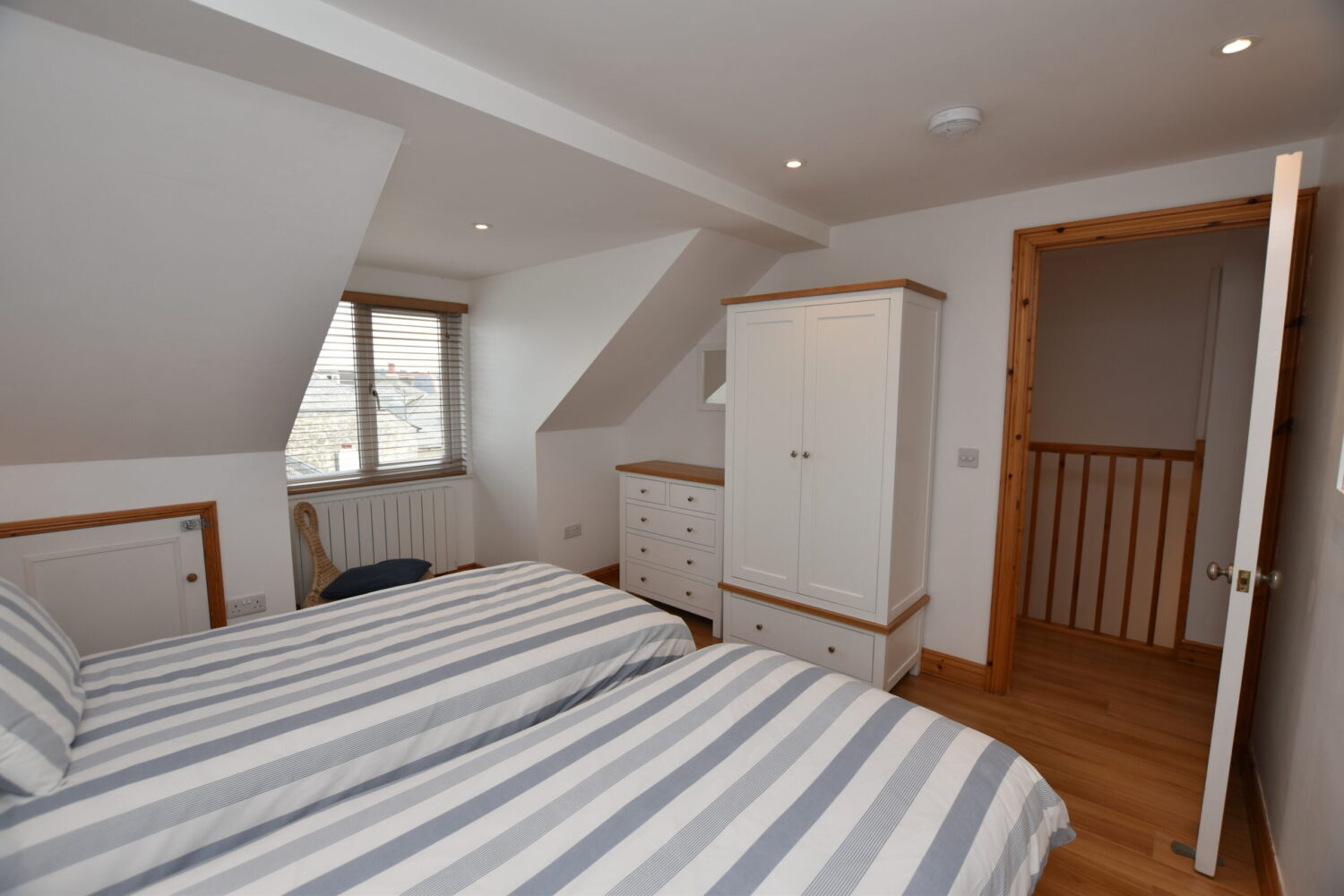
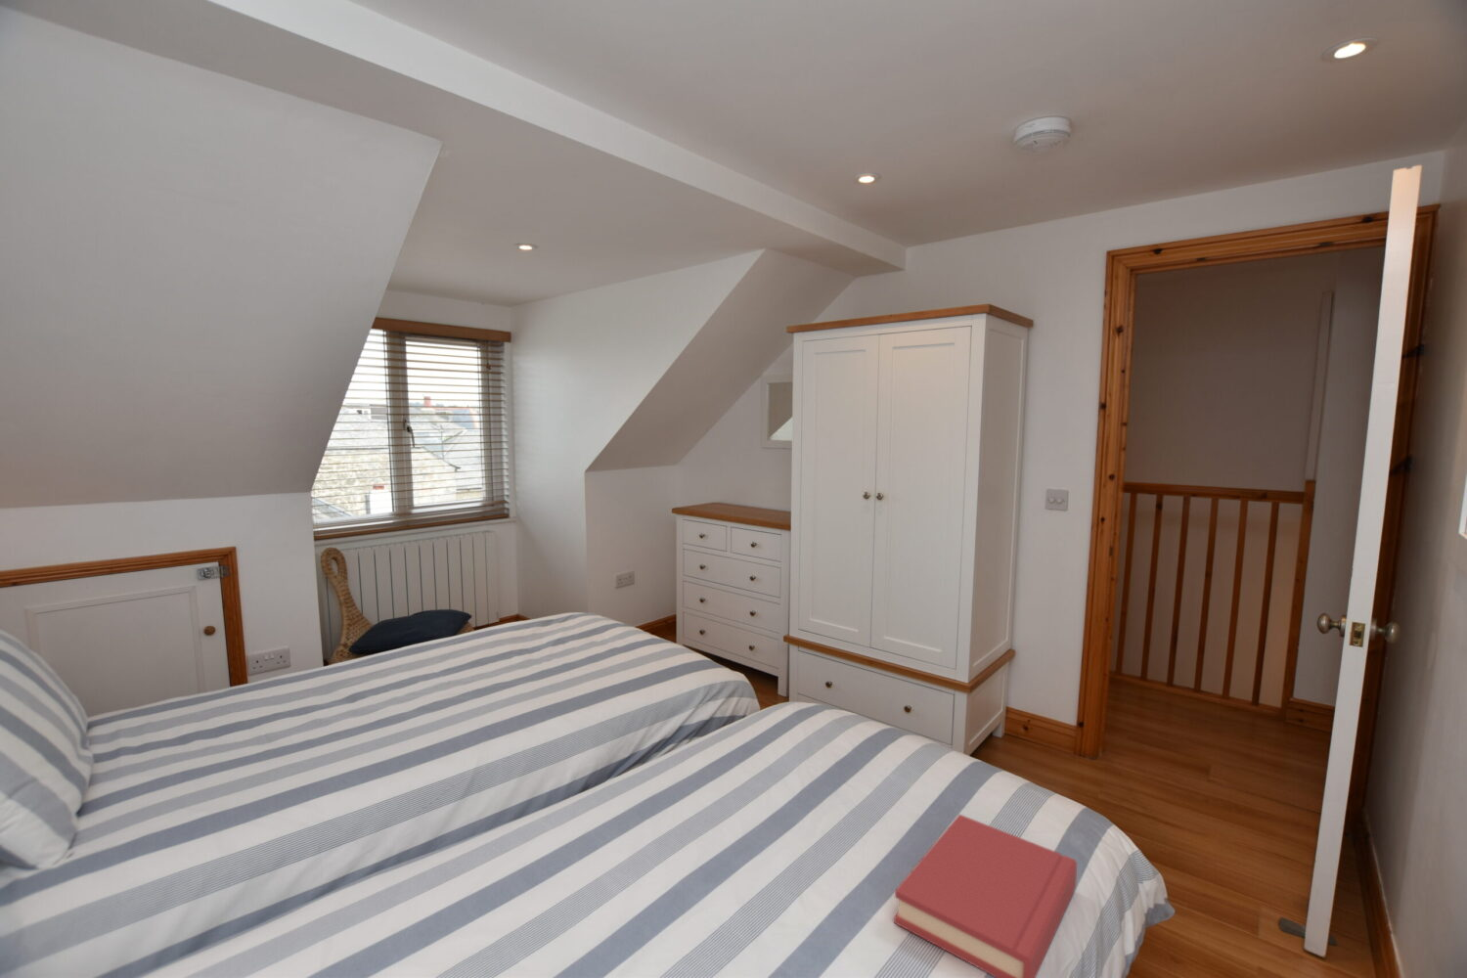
+ hardback book [893,813,1077,978]
